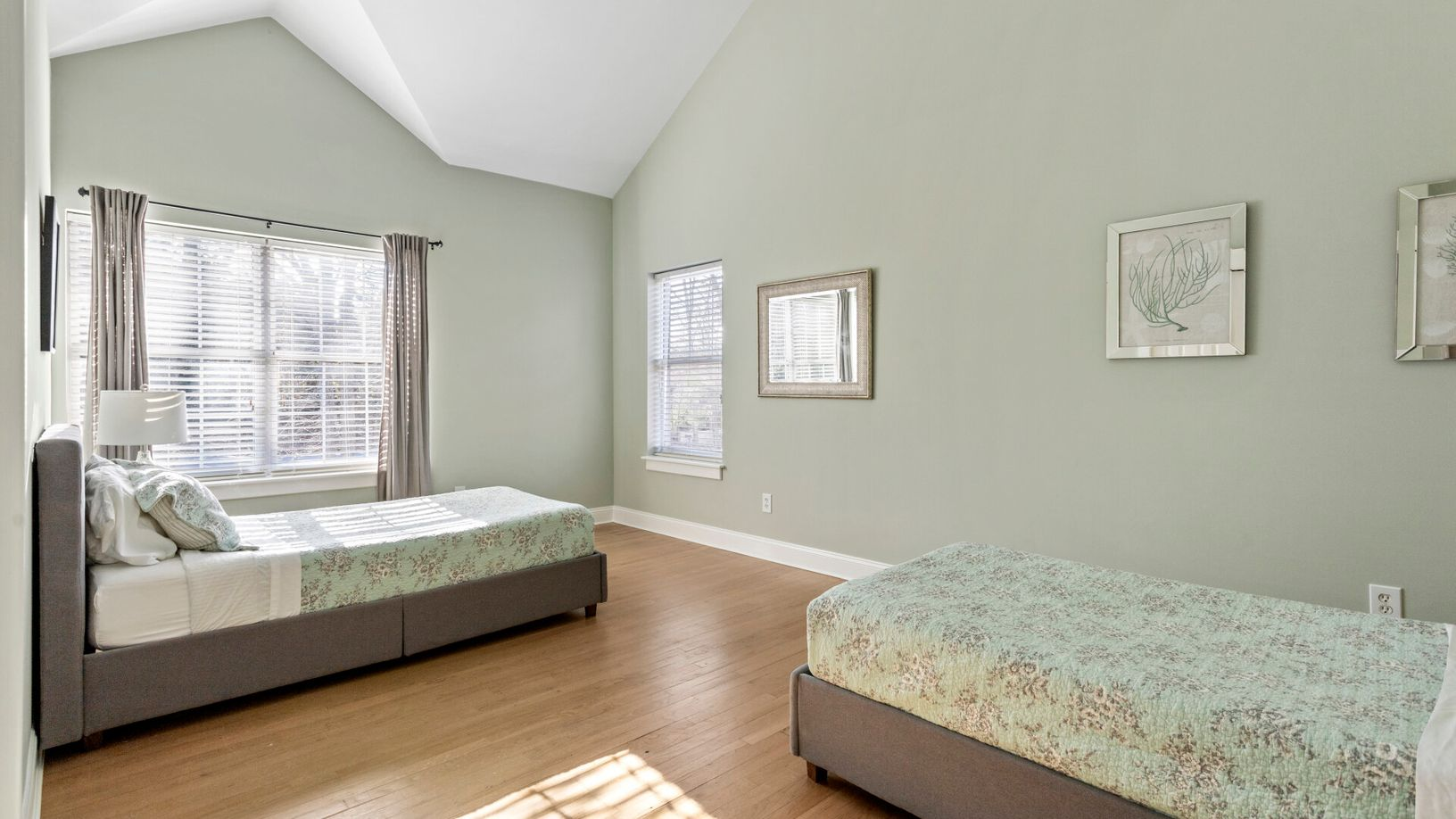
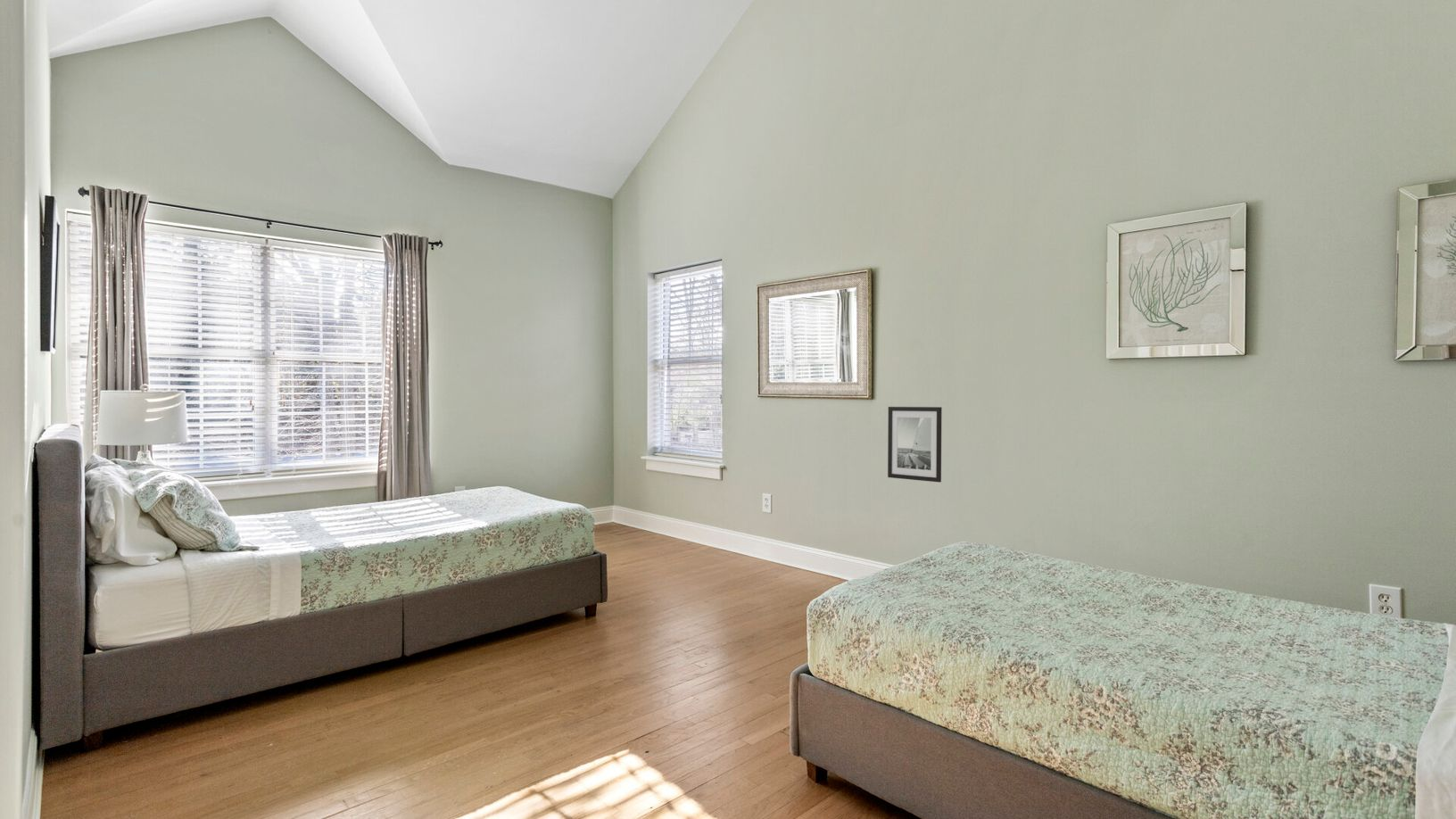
+ wall art [887,406,943,484]
